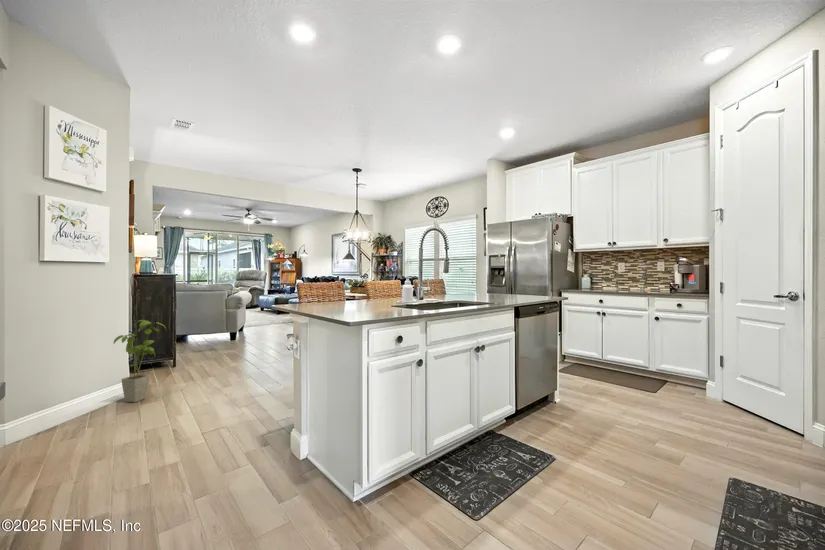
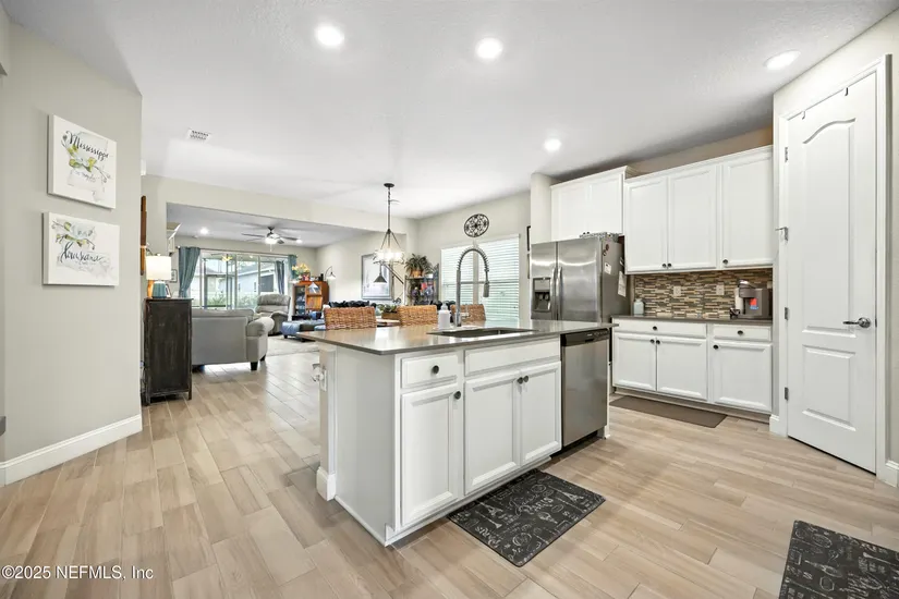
- house plant [113,319,168,403]
